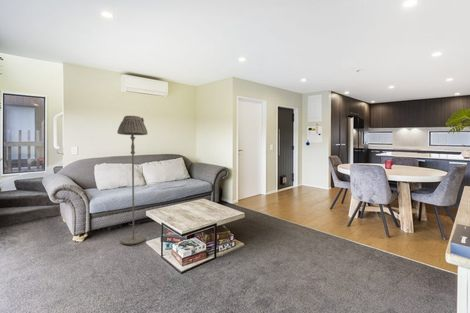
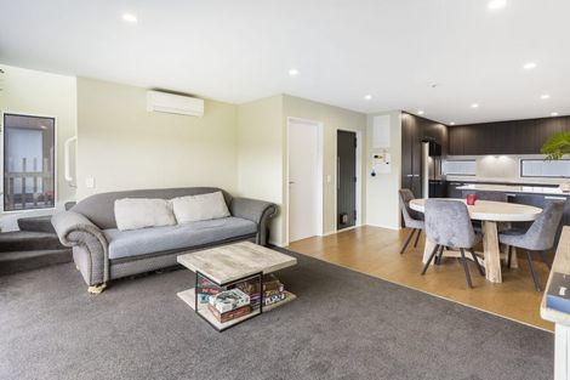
- floor lamp [116,115,149,246]
